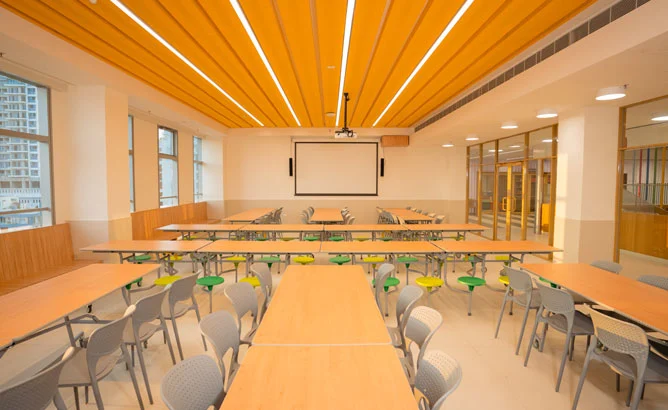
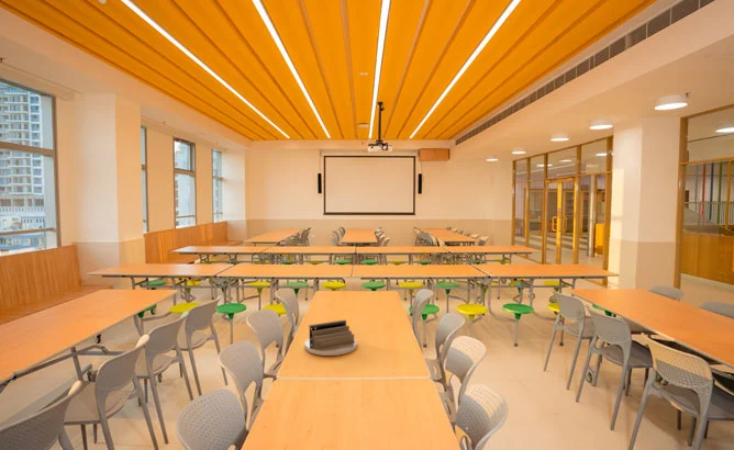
+ desk organizer [304,319,358,357]
